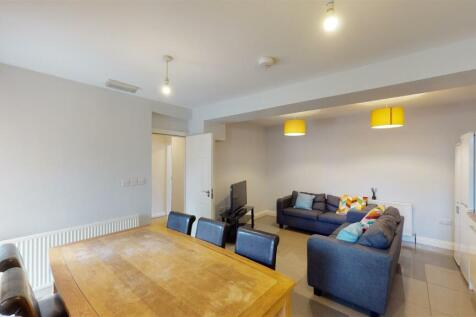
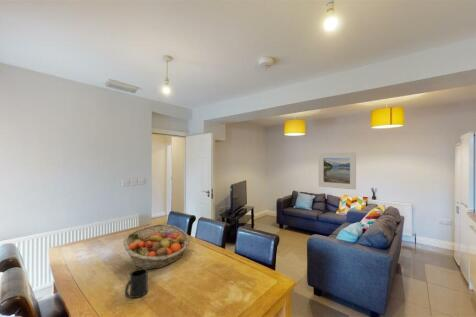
+ mug [124,268,149,299]
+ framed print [318,152,357,191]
+ fruit basket [122,223,191,270]
